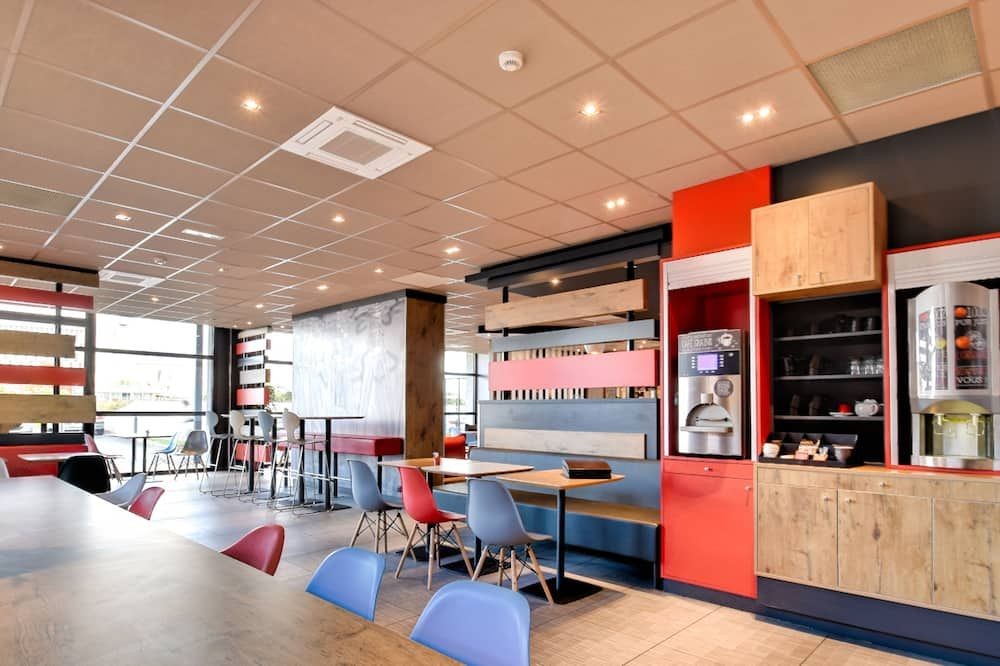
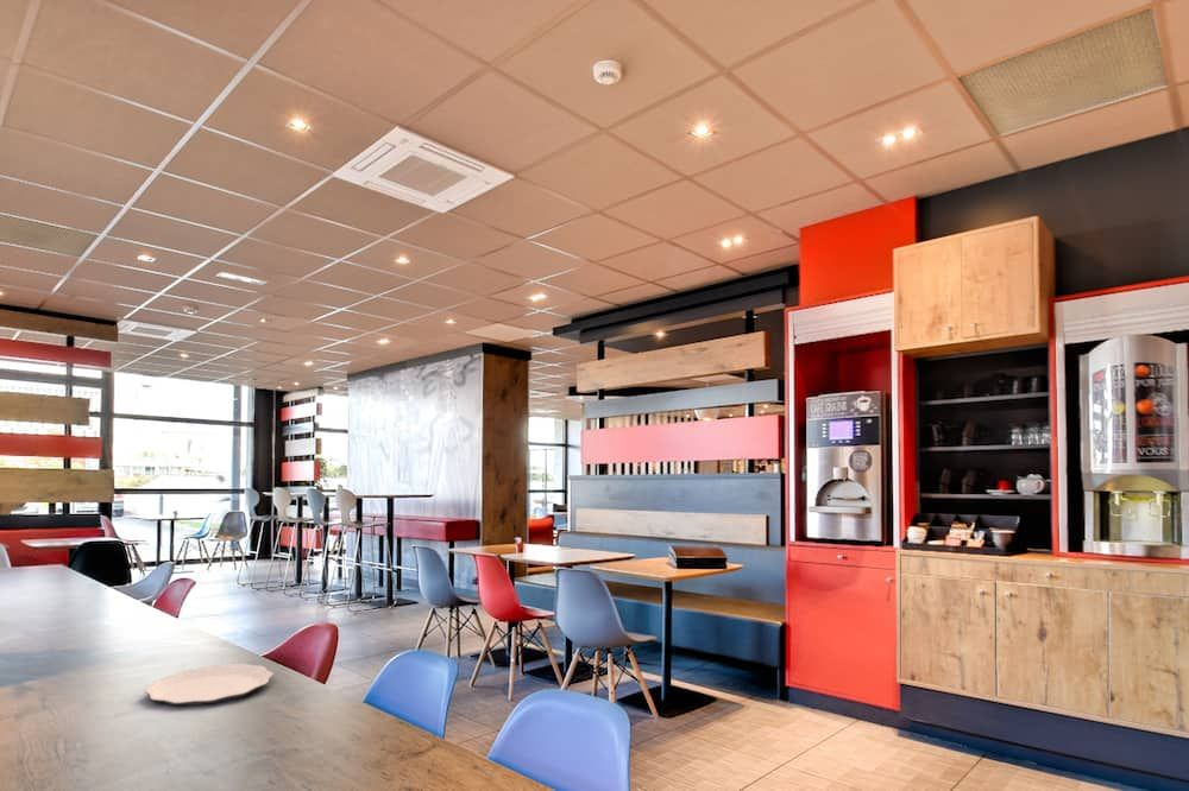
+ plate [144,663,275,707]
